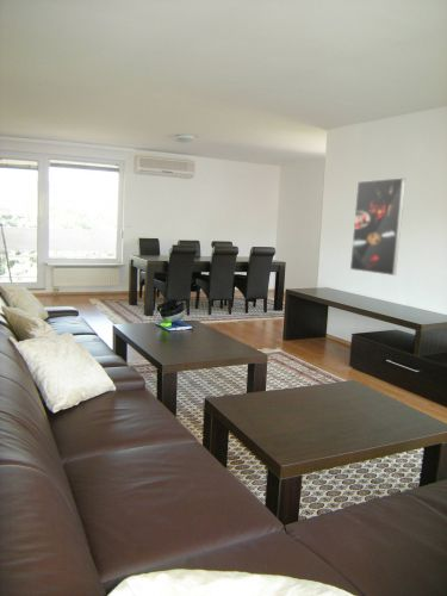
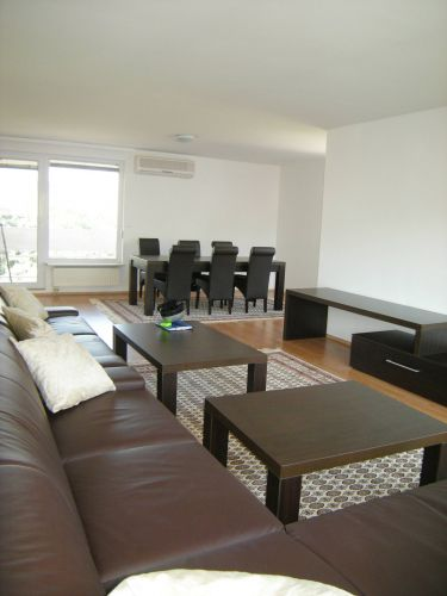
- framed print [349,176,406,277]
